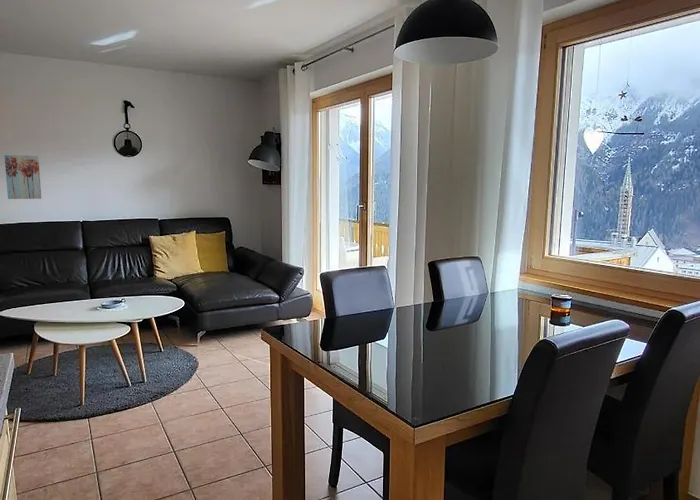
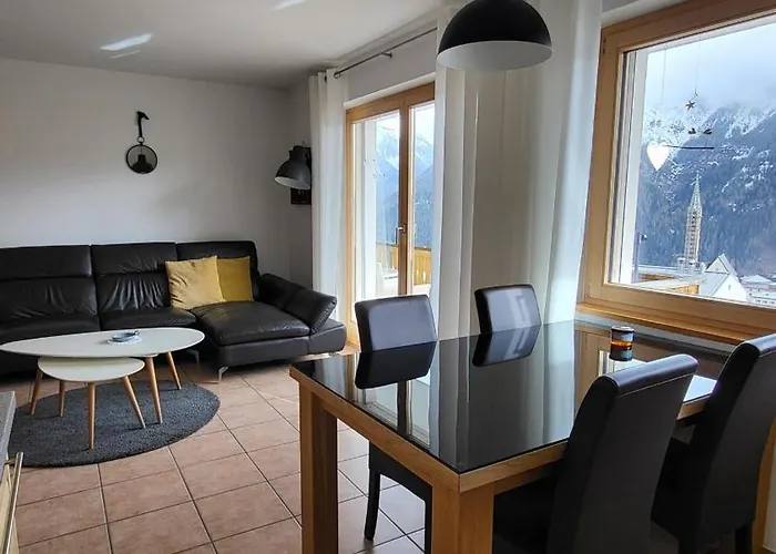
- wall art [4,154,42,200]
